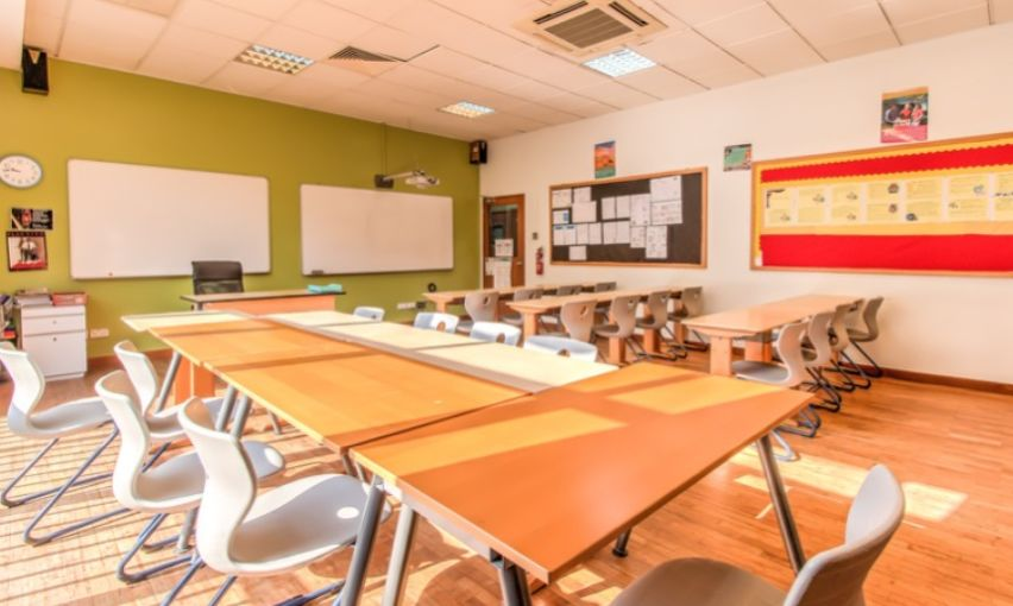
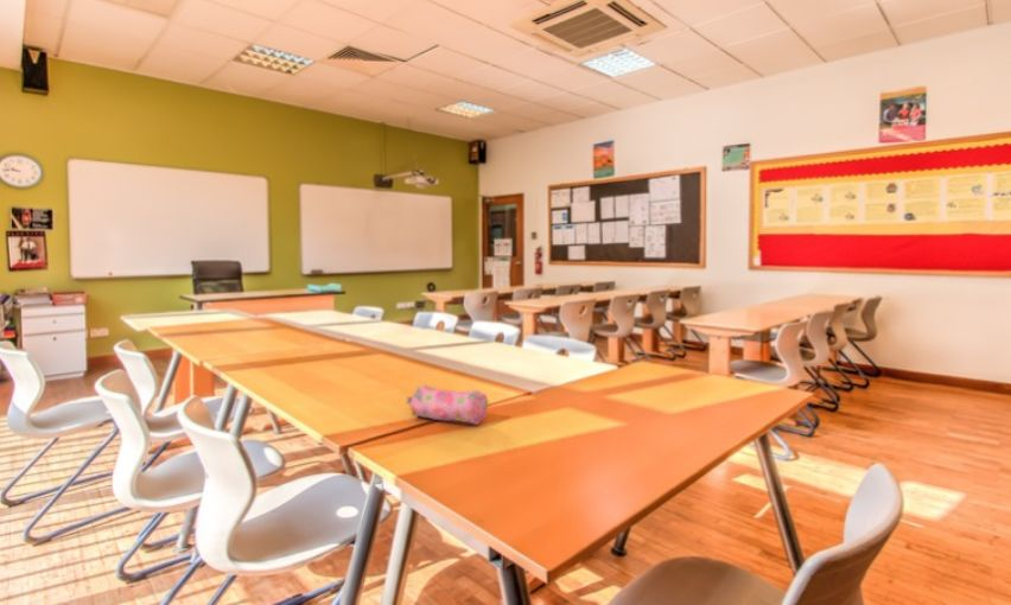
+ pencil case [406,384,489,426]
